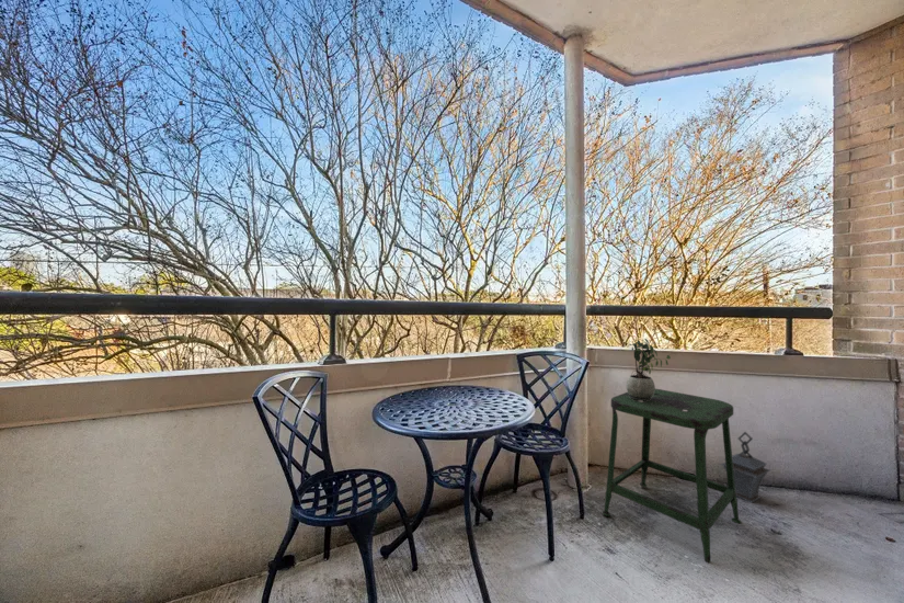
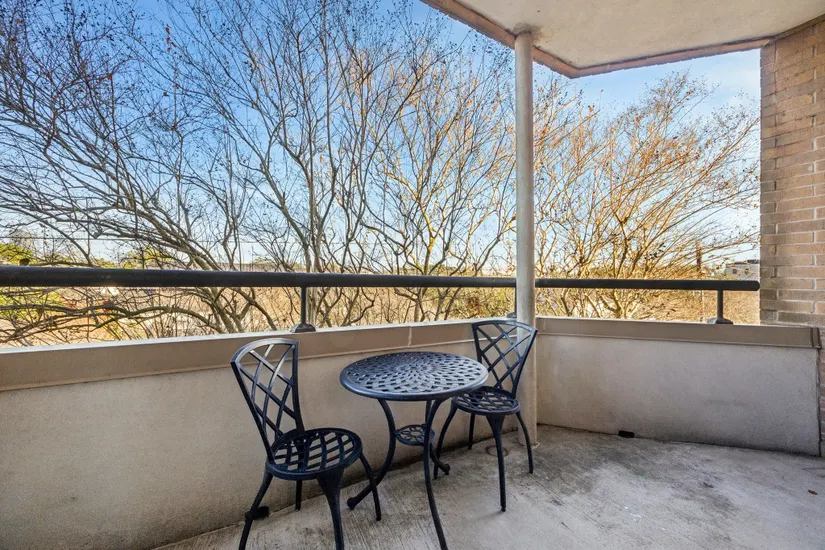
- stool [602,388,743,564]
- potted plant [626,338,672,401]
- lantern [720,431,771,503]
